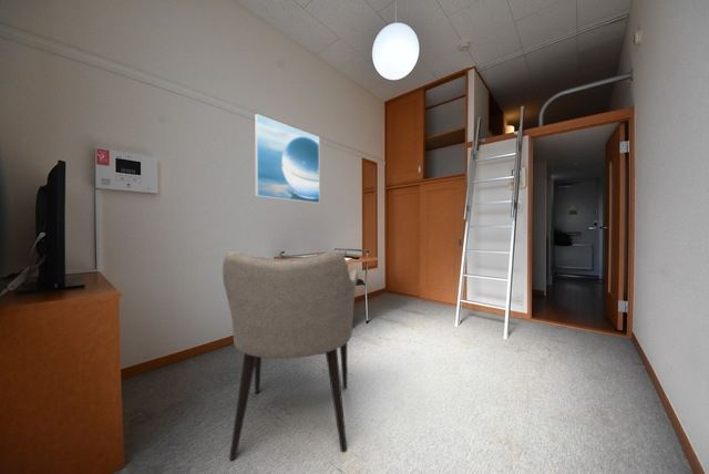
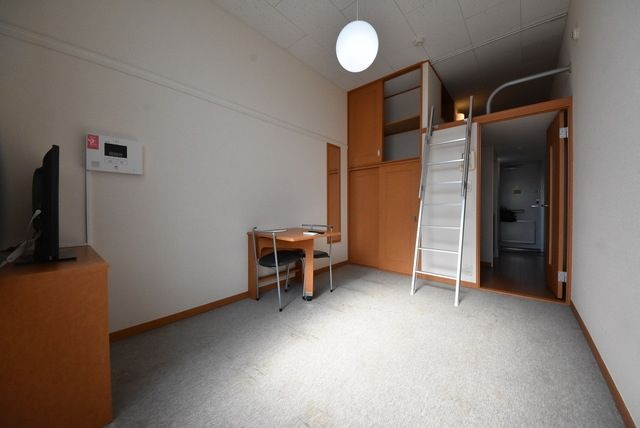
- armchair [222,248,359,462]
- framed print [254,113,320,205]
